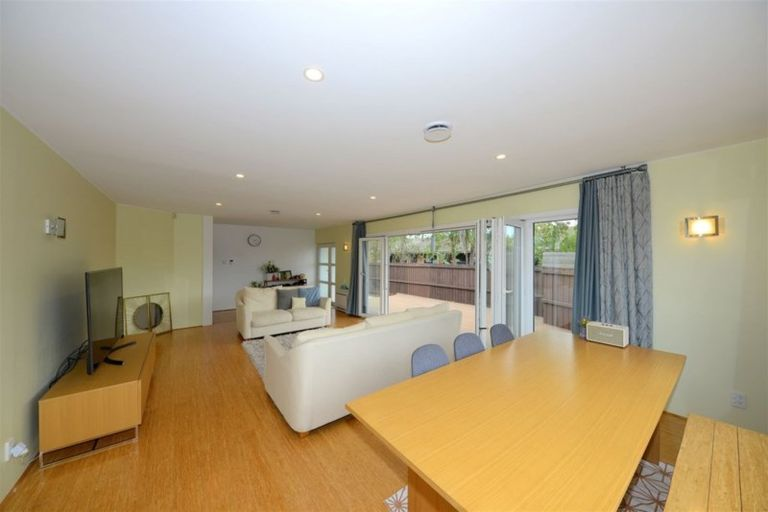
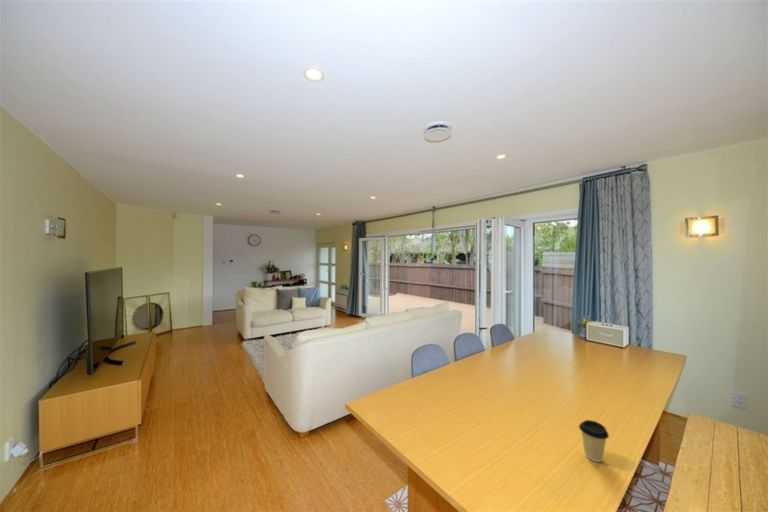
+ coffee cup [578,419,610,463]
